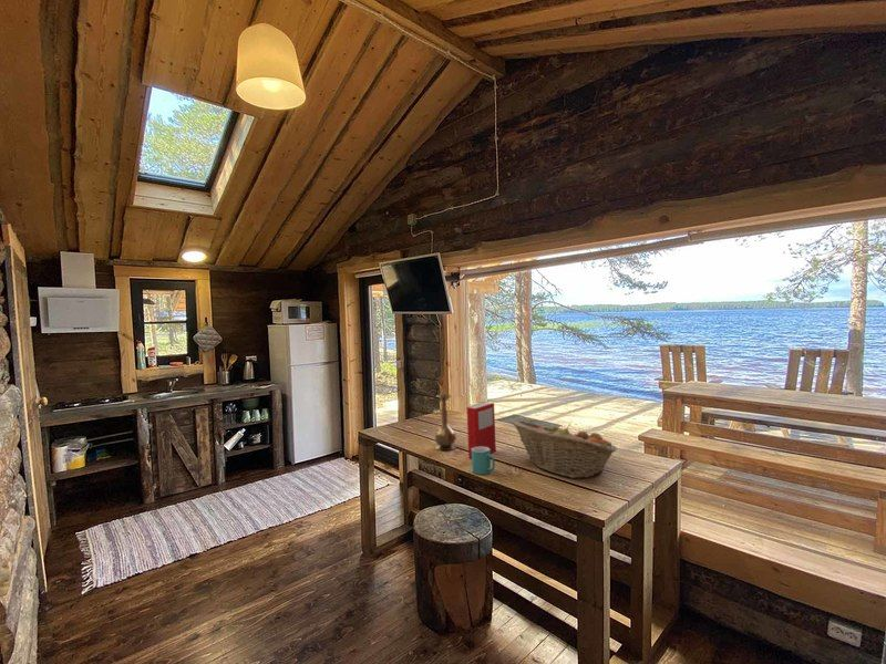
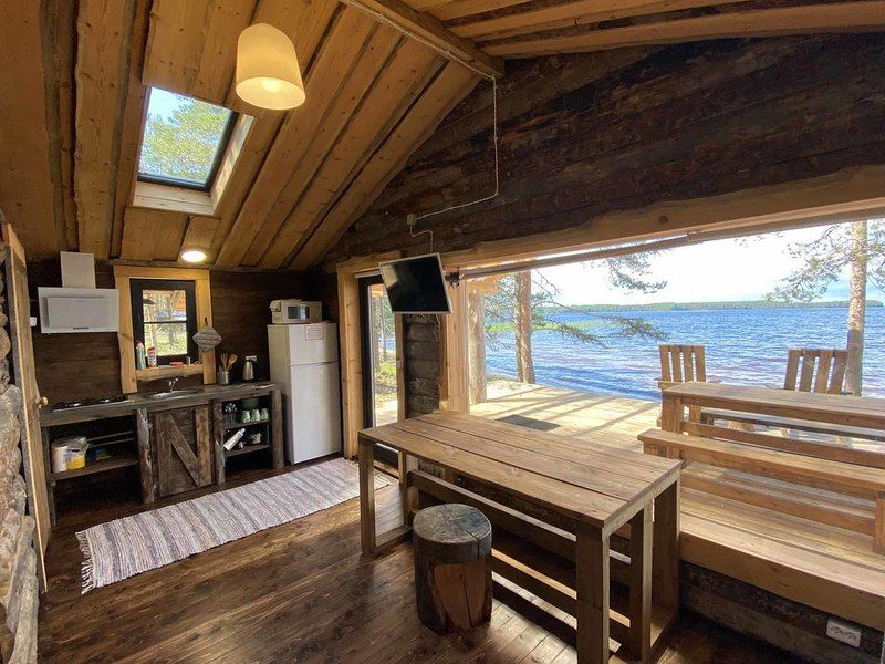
- book [466,401,497,459]
- vase [434,393,457,452]
- fruit basket [511,418,618,479]
- mug [471,446,496,476]
